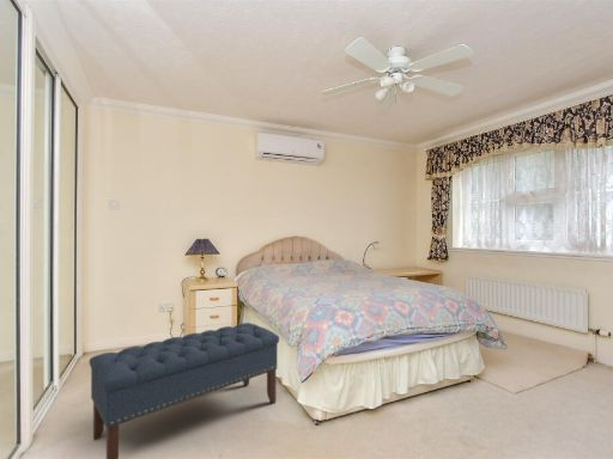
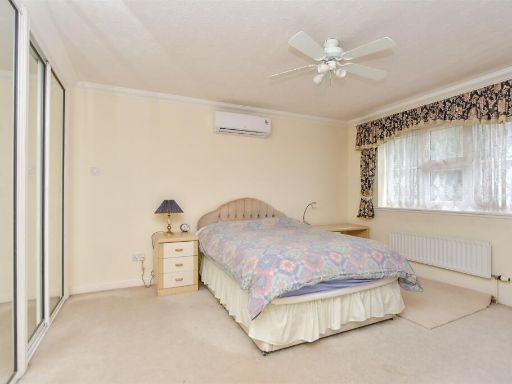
- bench [89,322,280,459]
